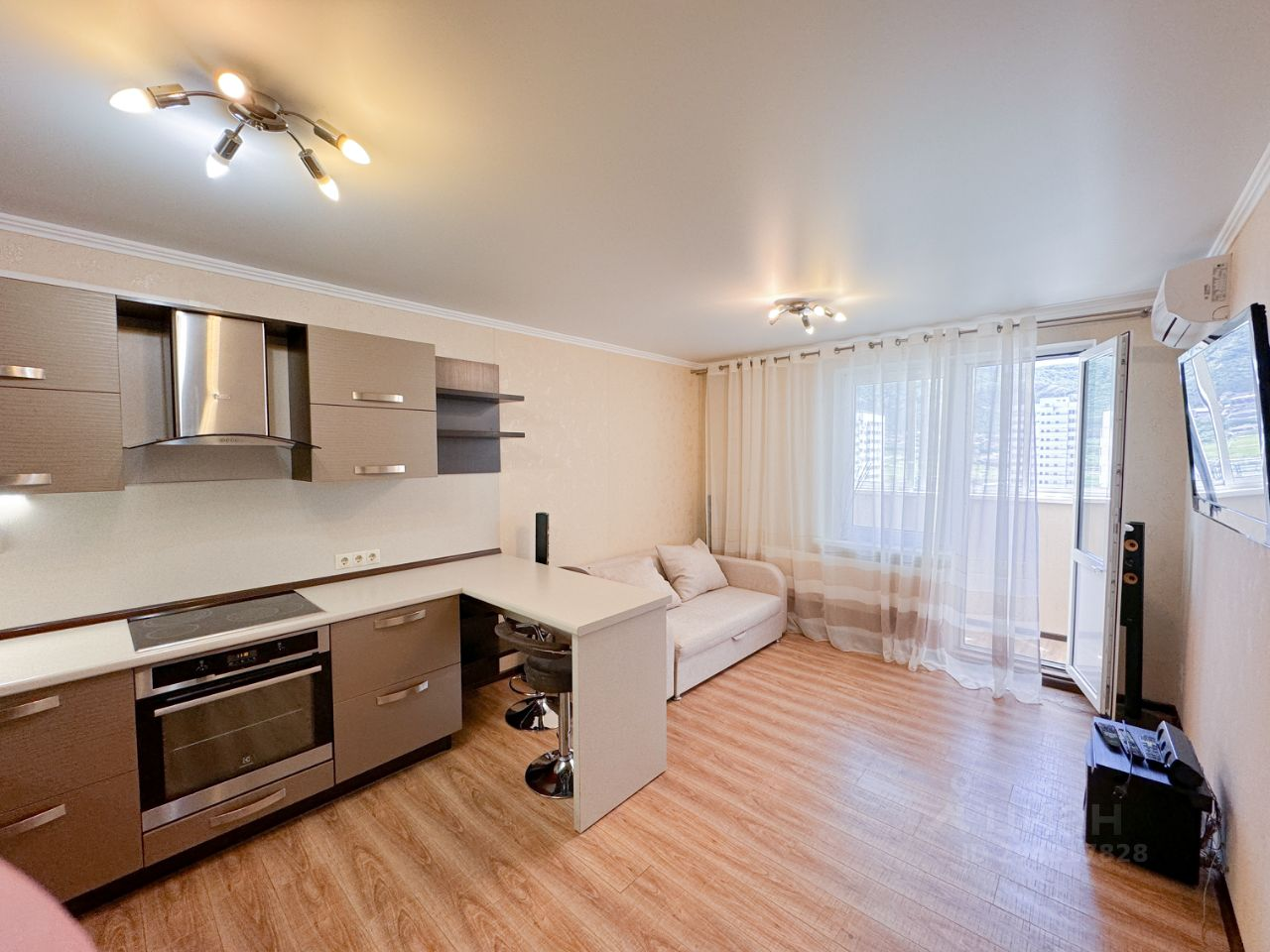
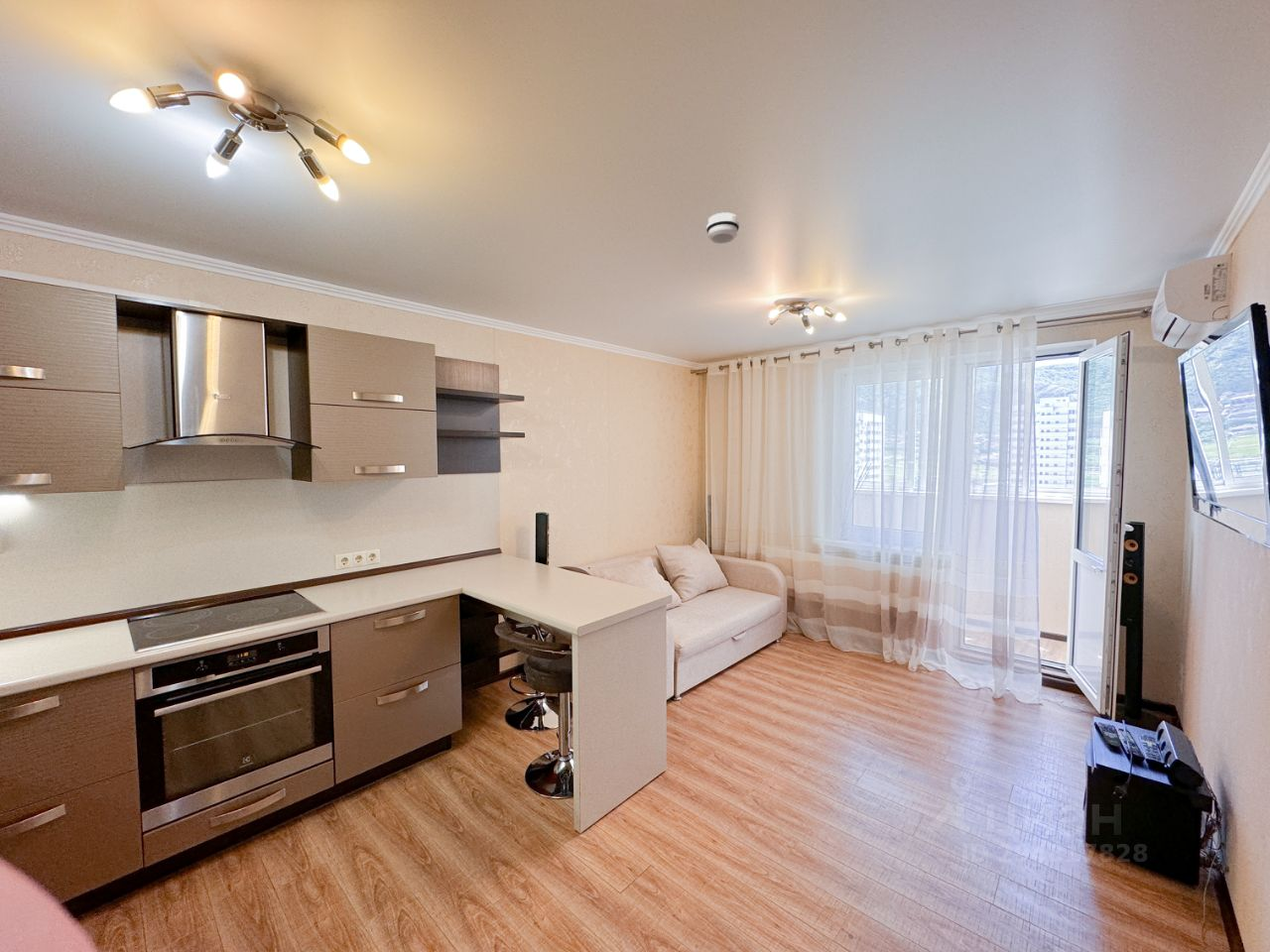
+ smoke detector [705,211,740,245]
